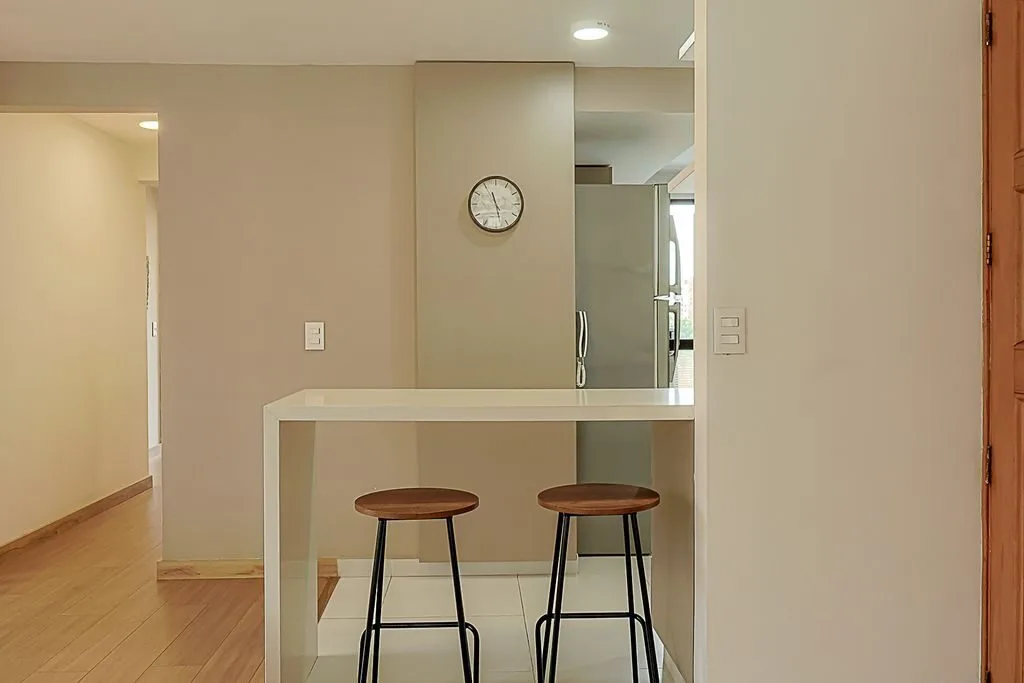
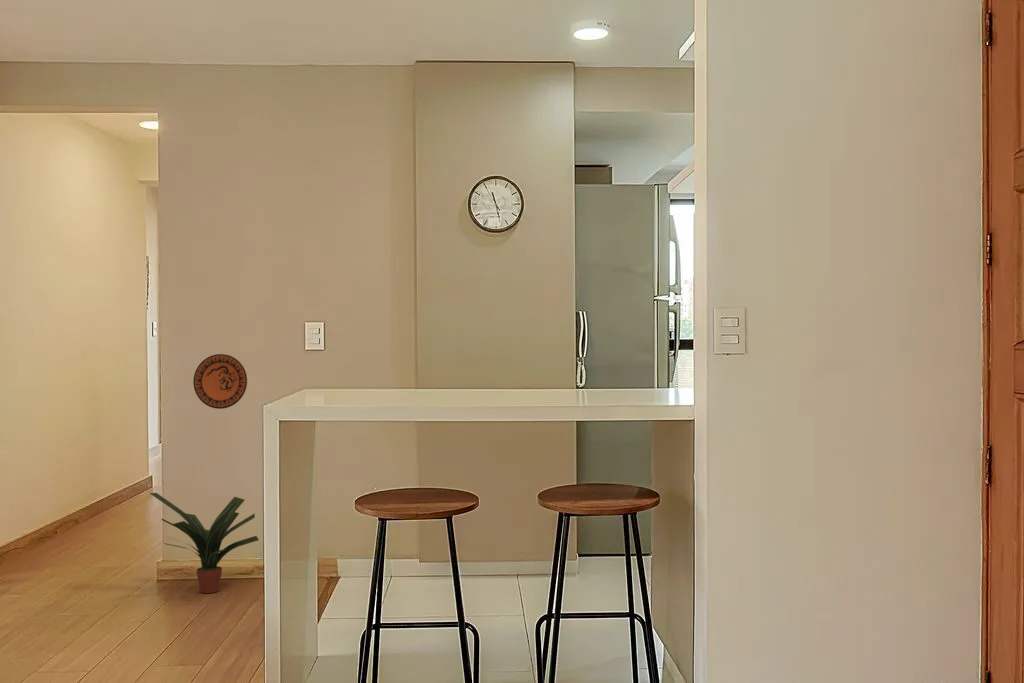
+ decorative plate [192,353,248,410]
+ potted plant [149,492,260,594]
